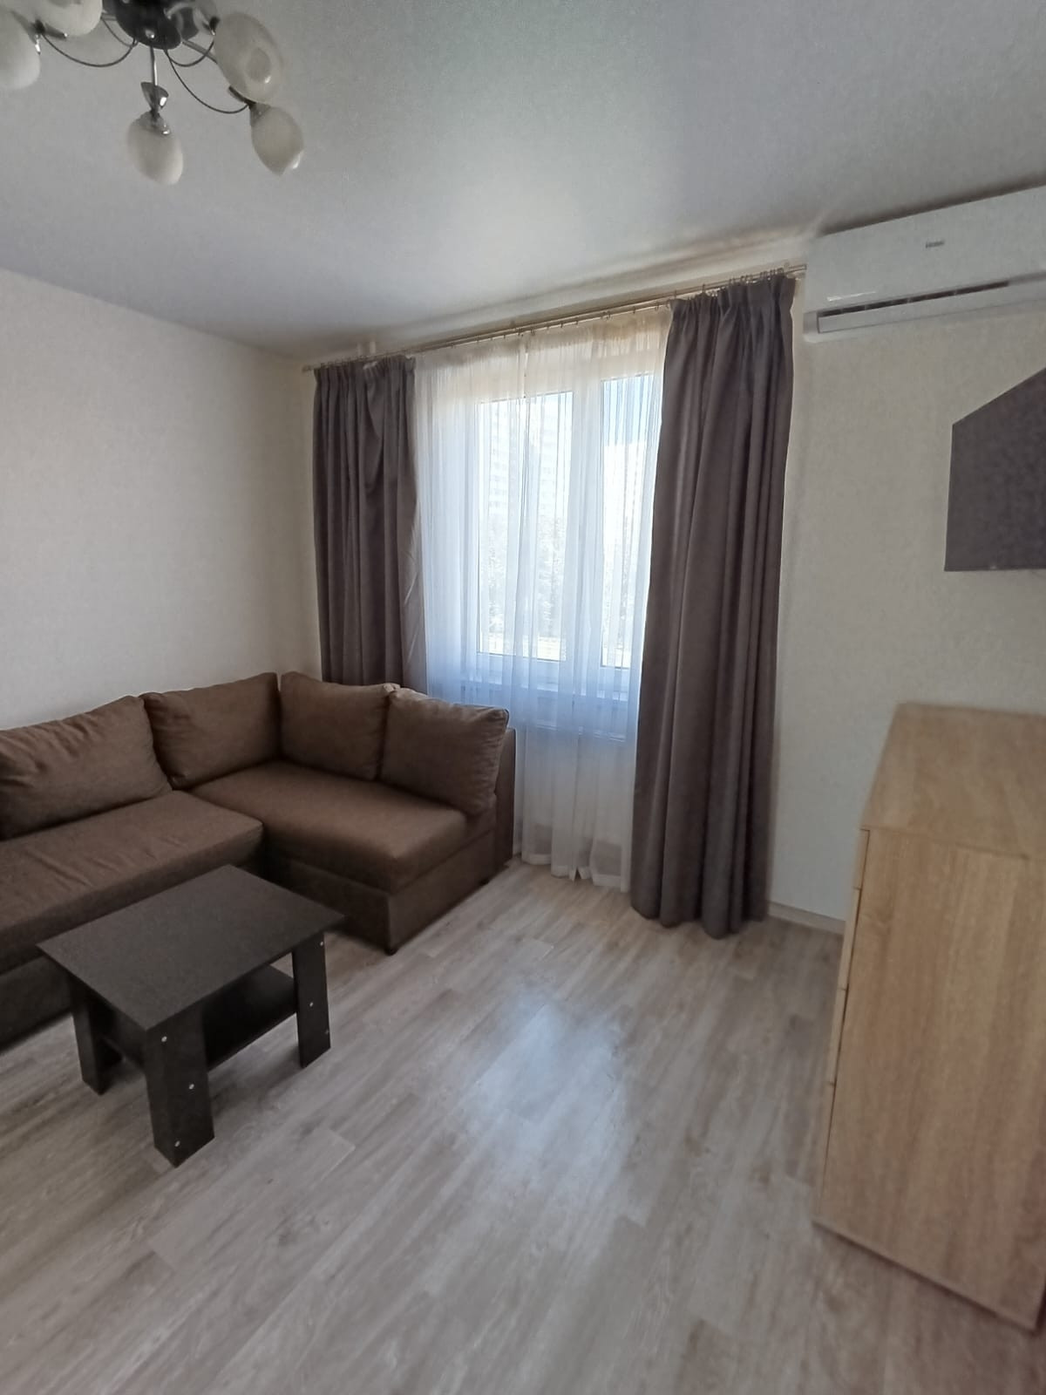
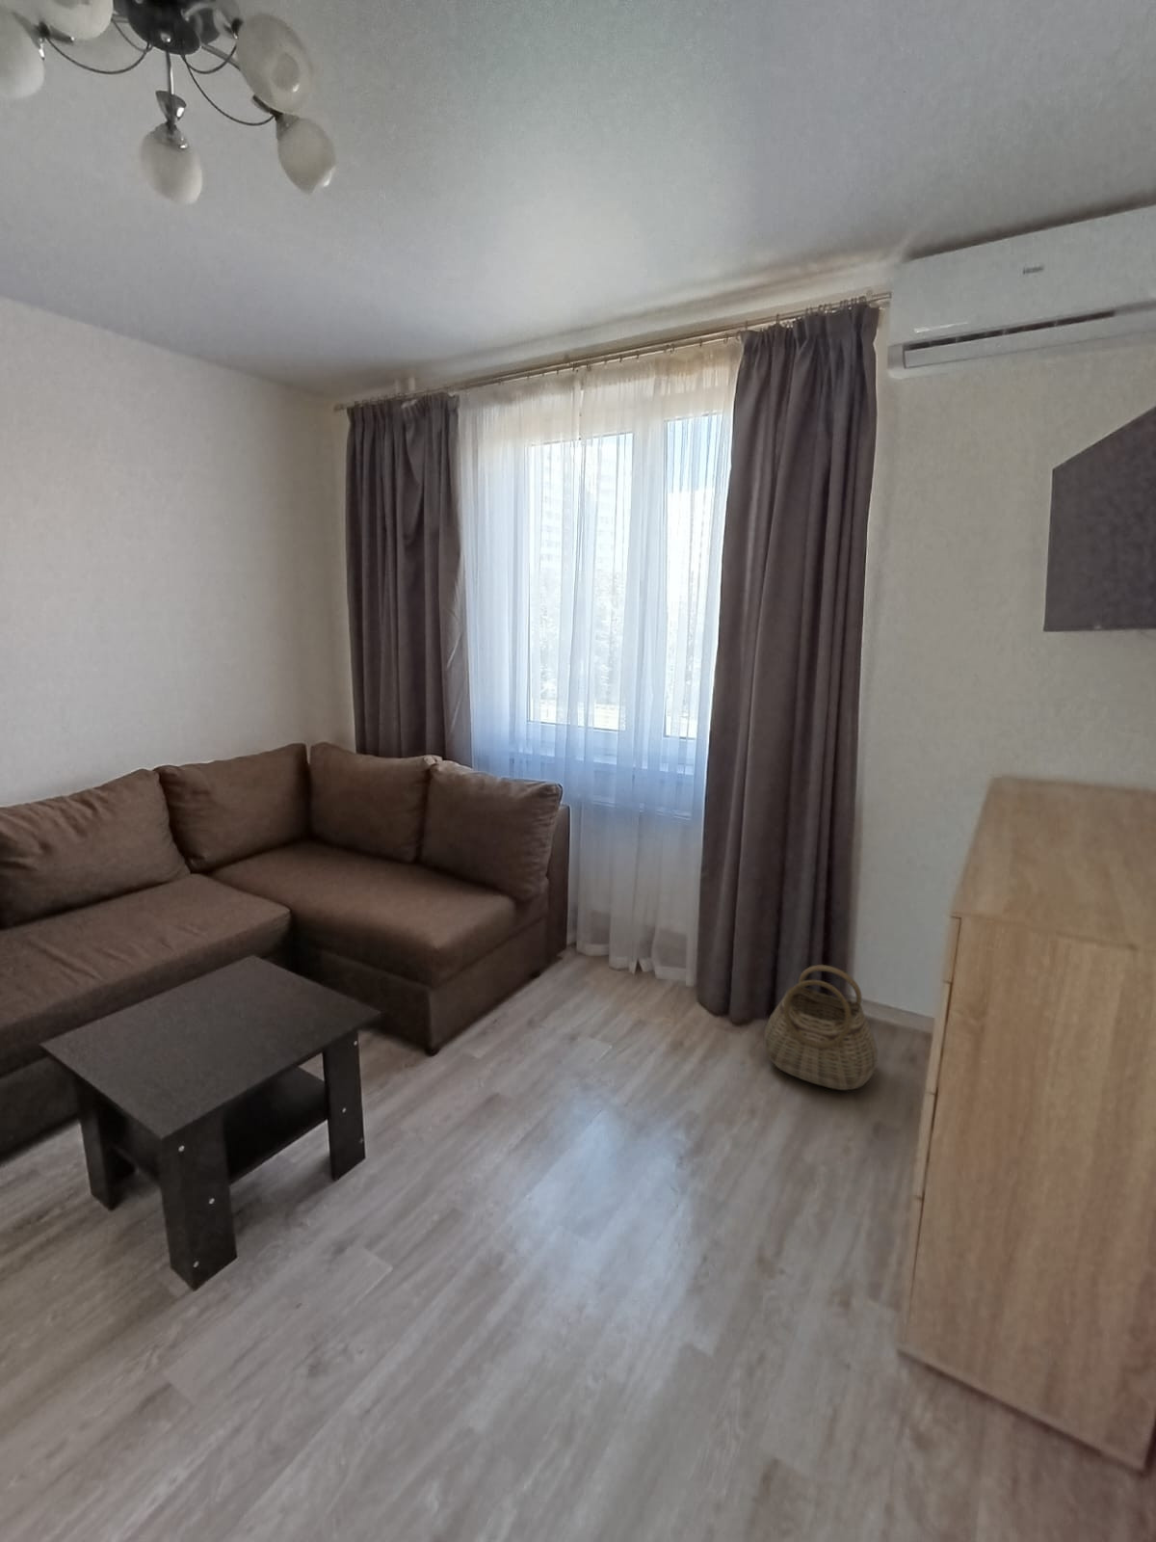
+ basket [763,964,879,1092]
